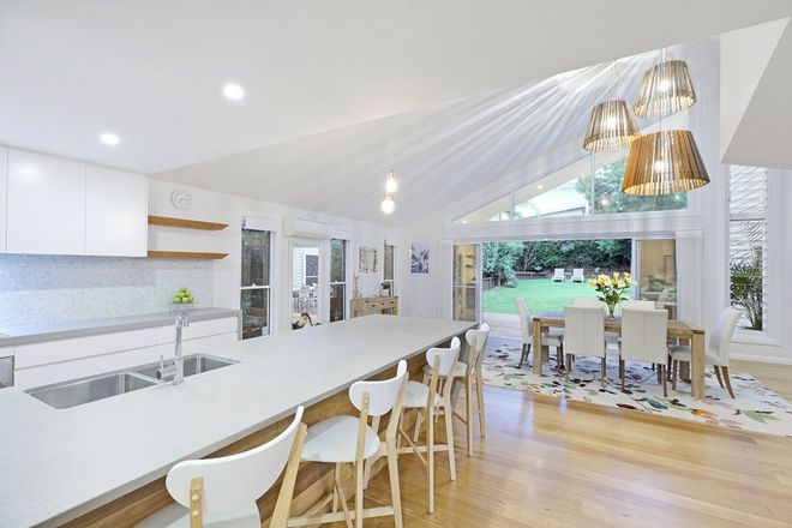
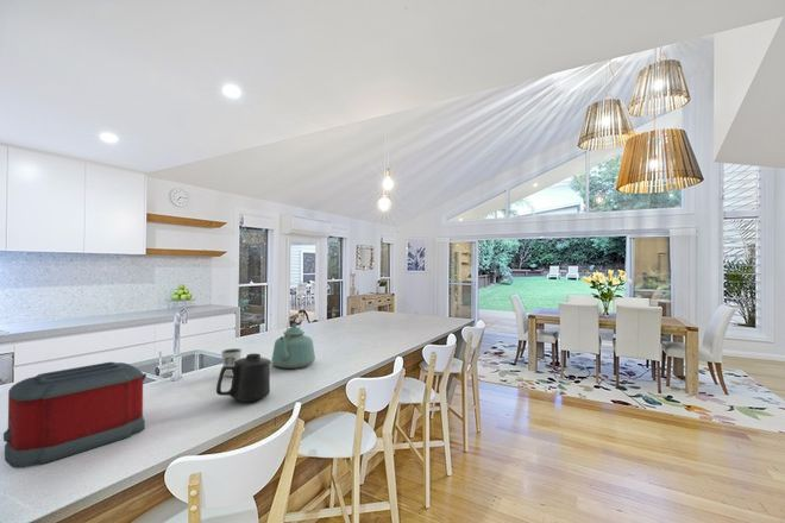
+ kettle [271,313,316,370]
+ dixie cup [220,347,243,378]
+ mug [215,353,272,403]
+ toaster [2,361,147,470]
